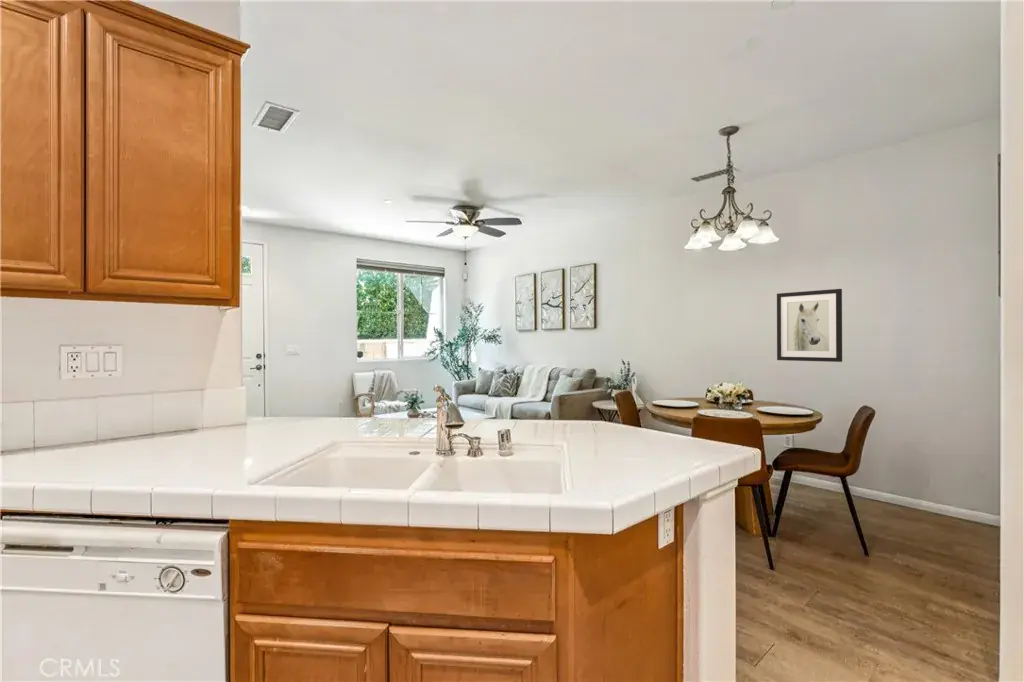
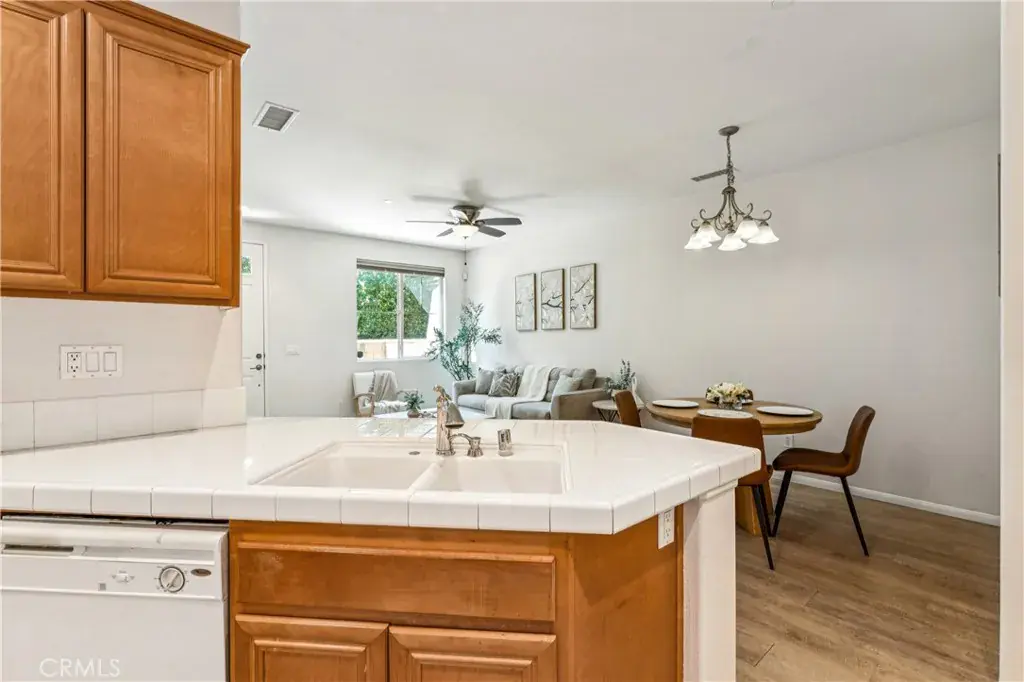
- wall art [776,288,843,363]
